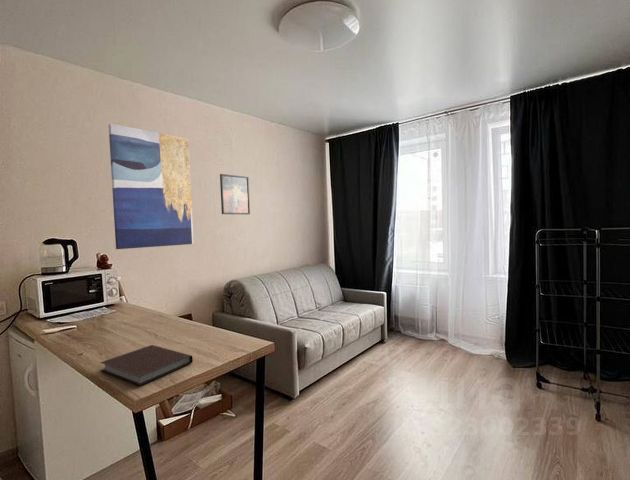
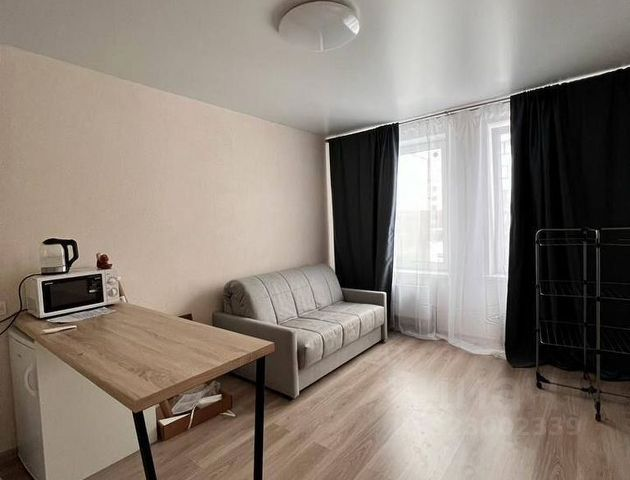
- wall art [108,123,195,250]
- notebook [99,344,194,387]
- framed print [219,173,251,215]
